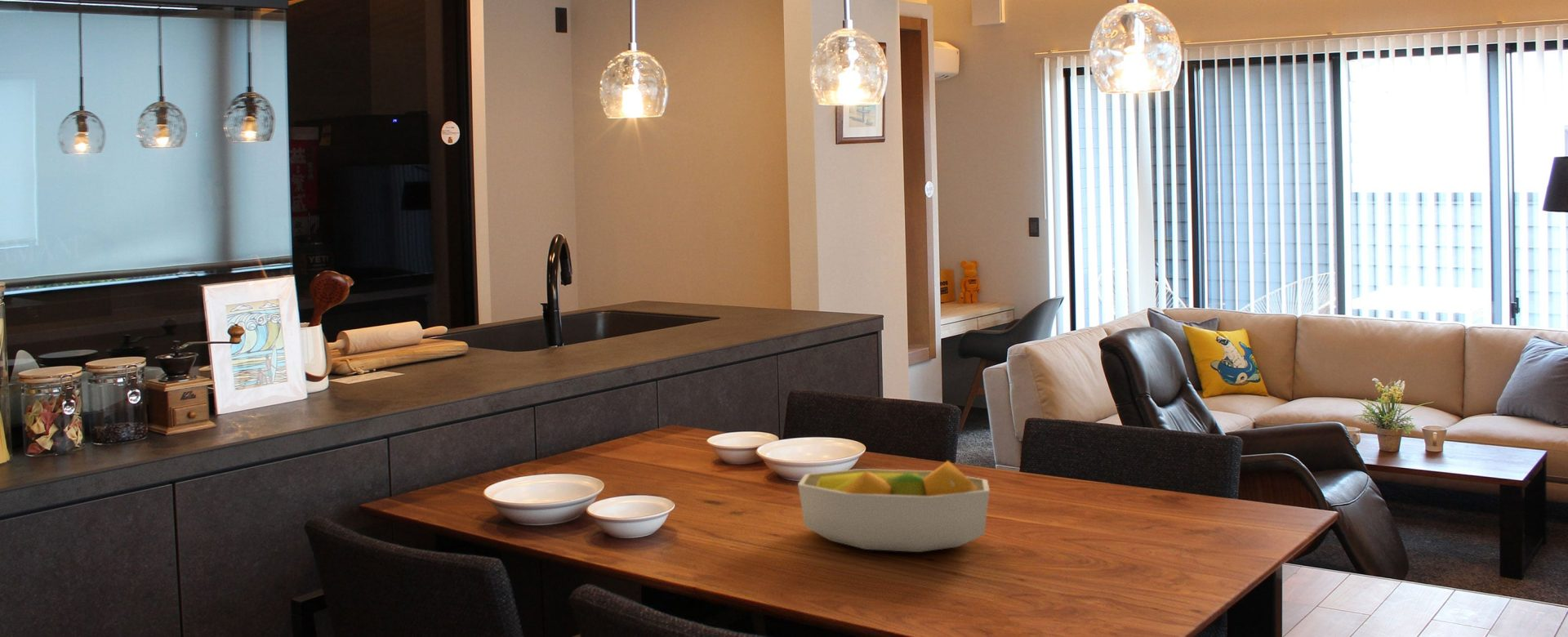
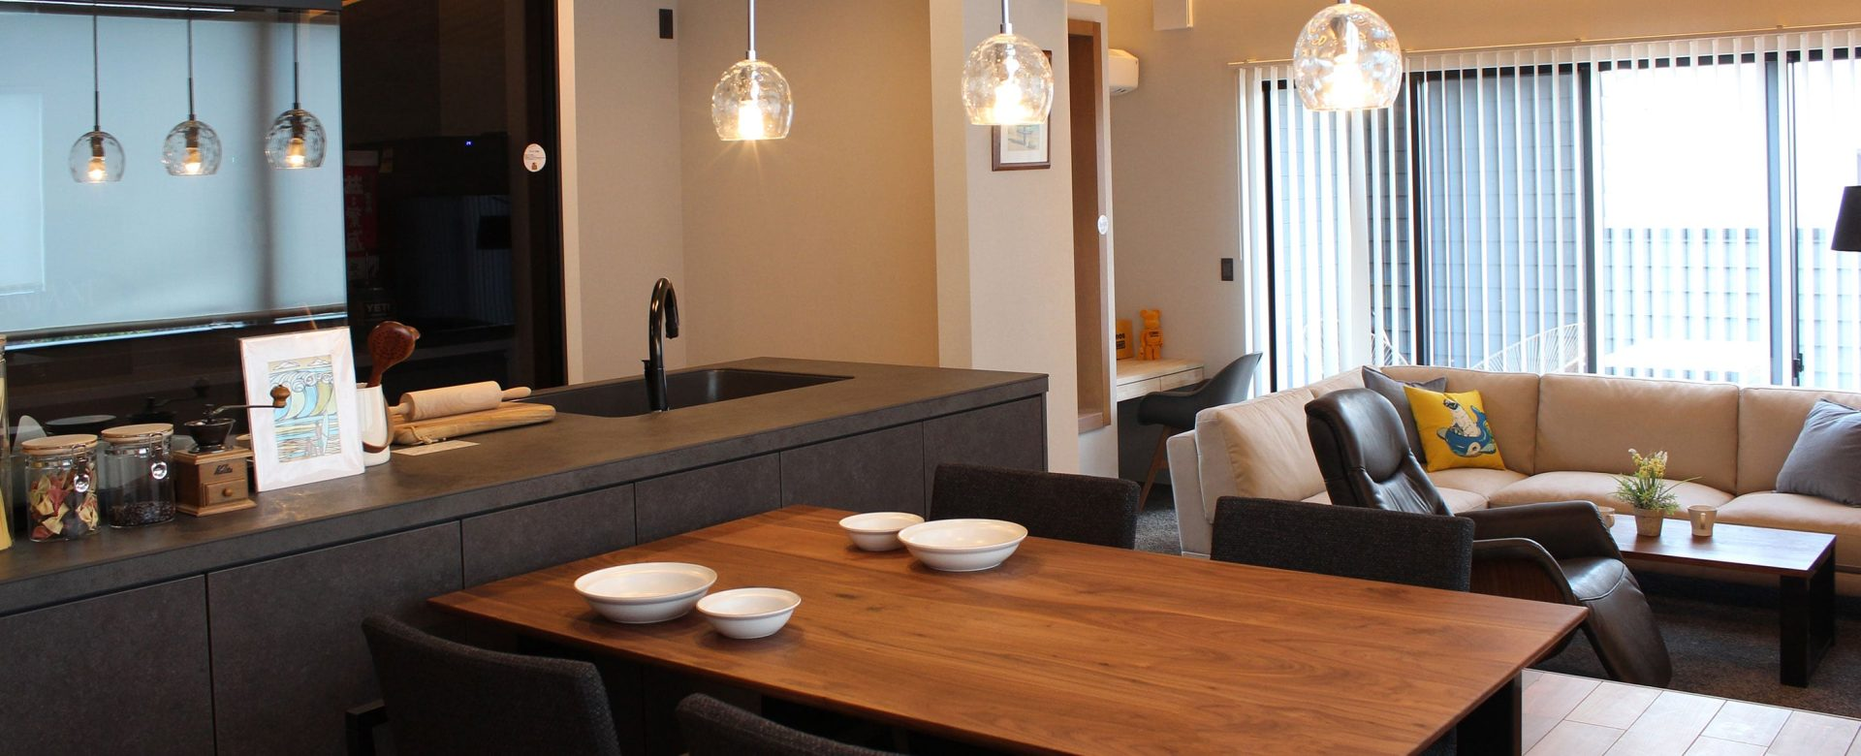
- fruit bowl [797,460,991,553]
